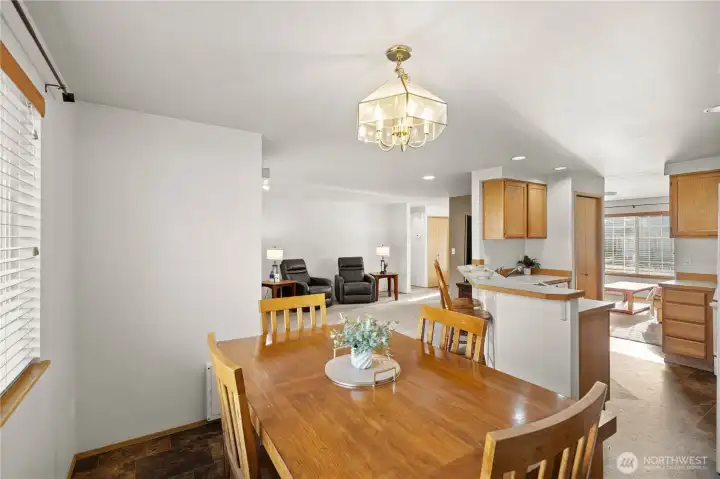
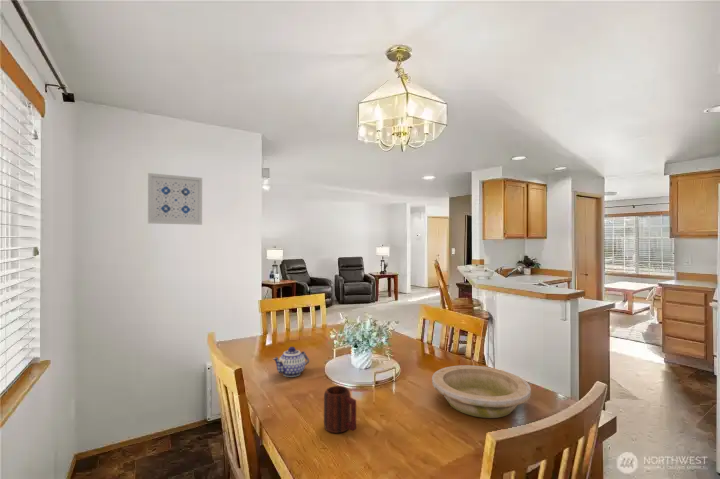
+ bowl [431,364,532,419]
+ teapot [272,346,310,378]
+ wall art [147,172,203,226]
+ mug [323,385,357,434]
